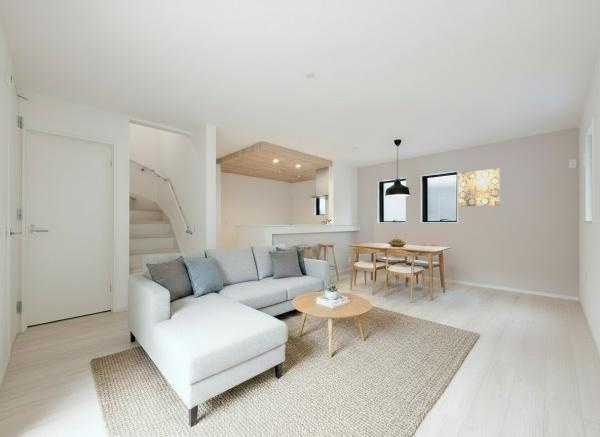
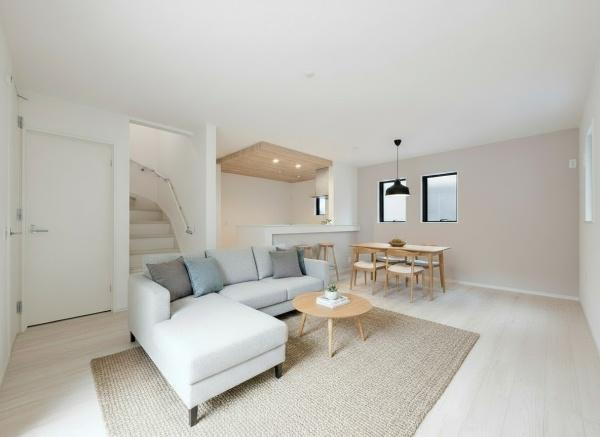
- wall art [458,168,501,207]
